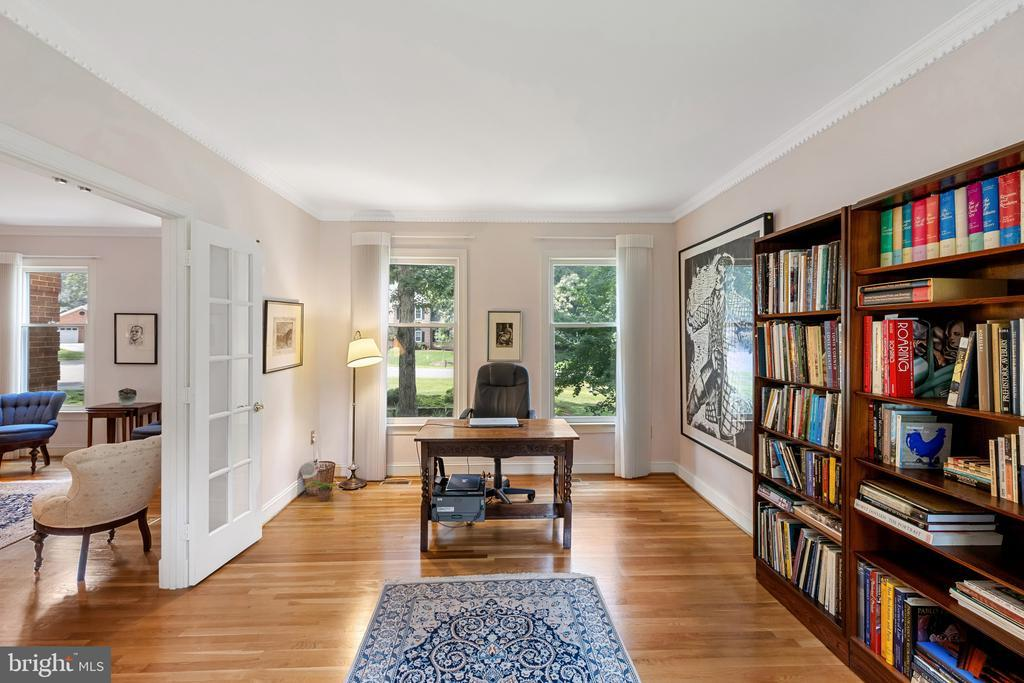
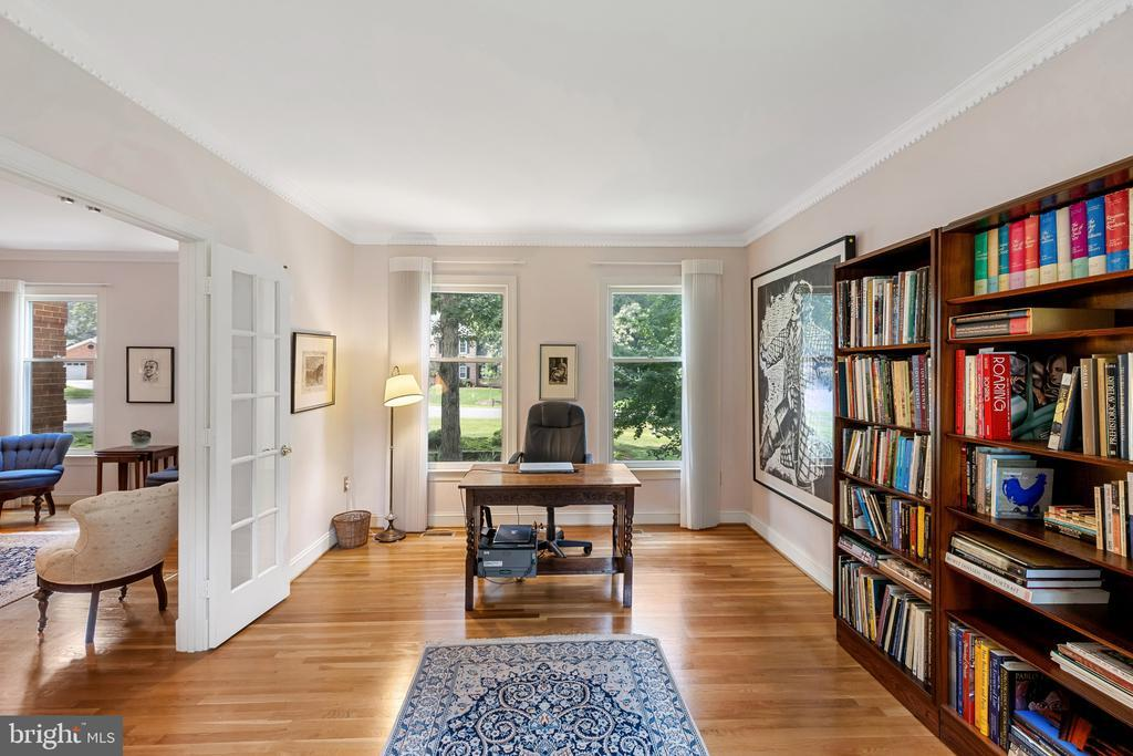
- potted plant [299,458,340,502]
